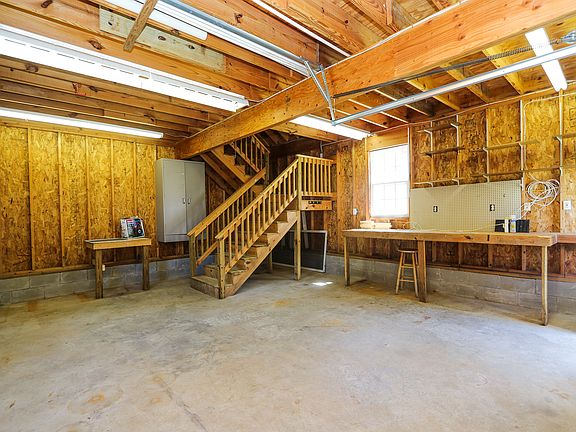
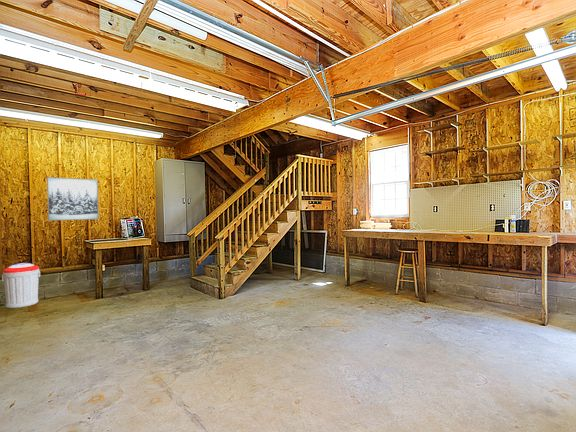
+ trash can [1,262,41,309]
+ wall art [46,176,100,222]
